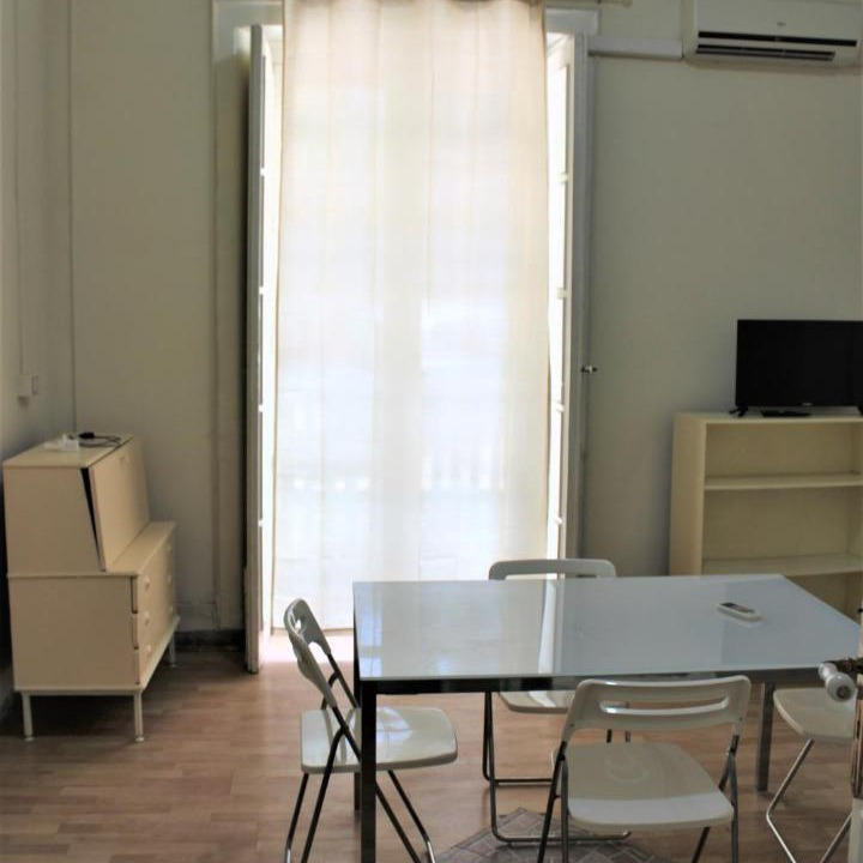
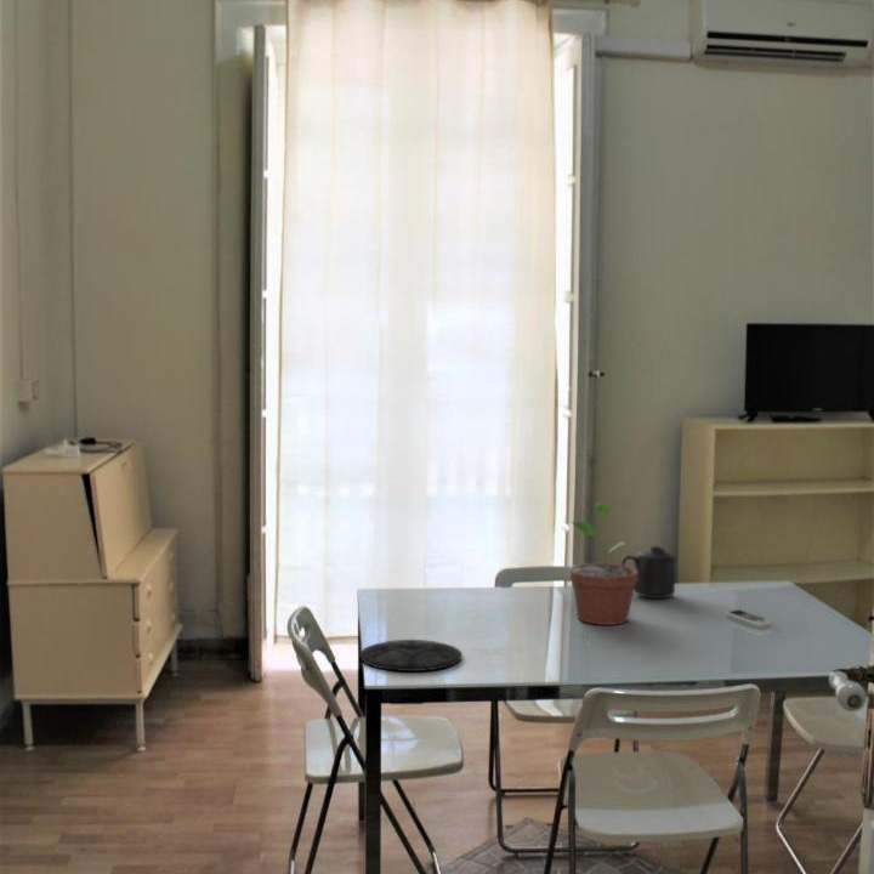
+ plate [358,639,464,672]
+ potted plant [568,501,637,626]
+ mug [619,545,679,600]
